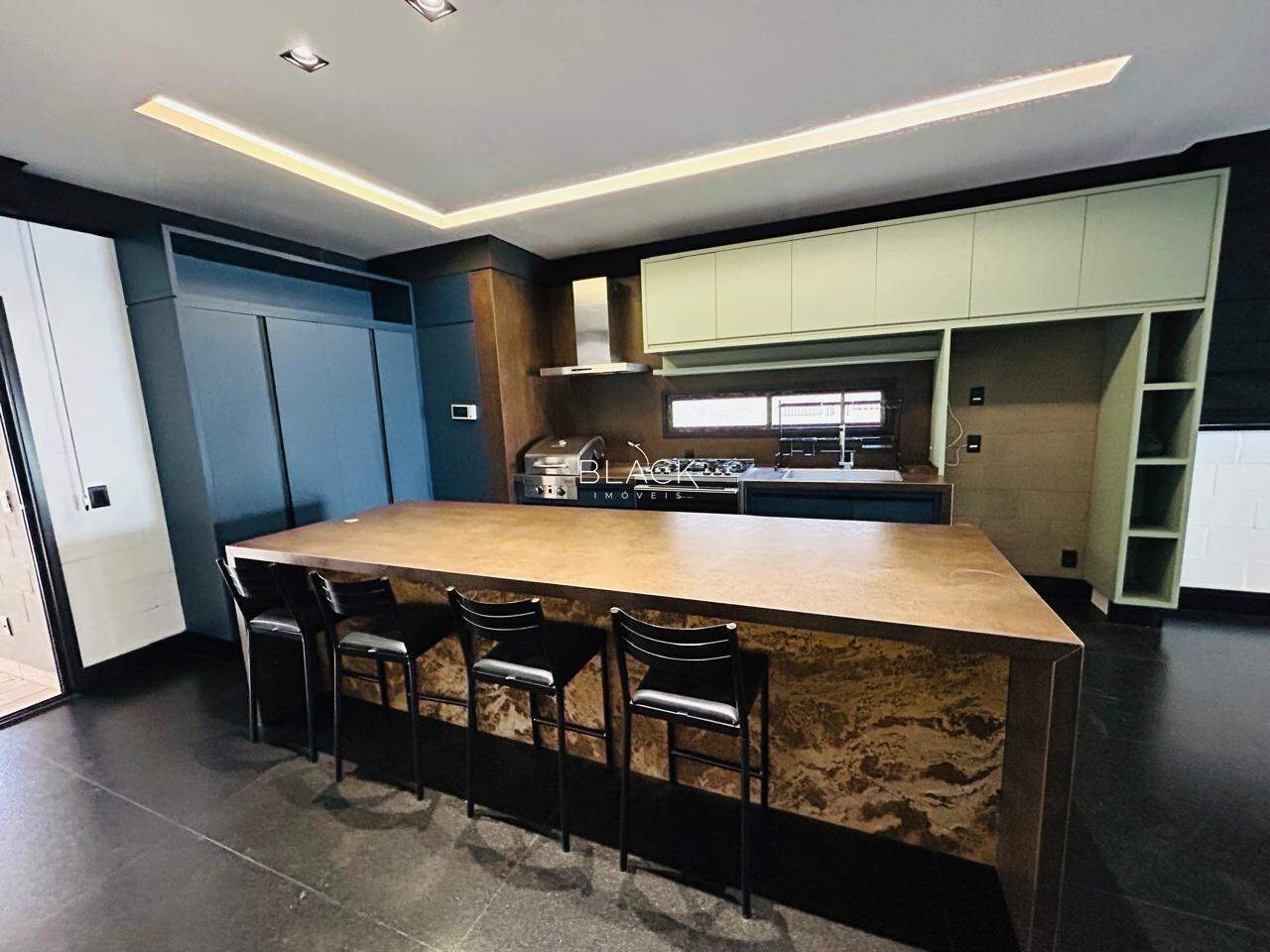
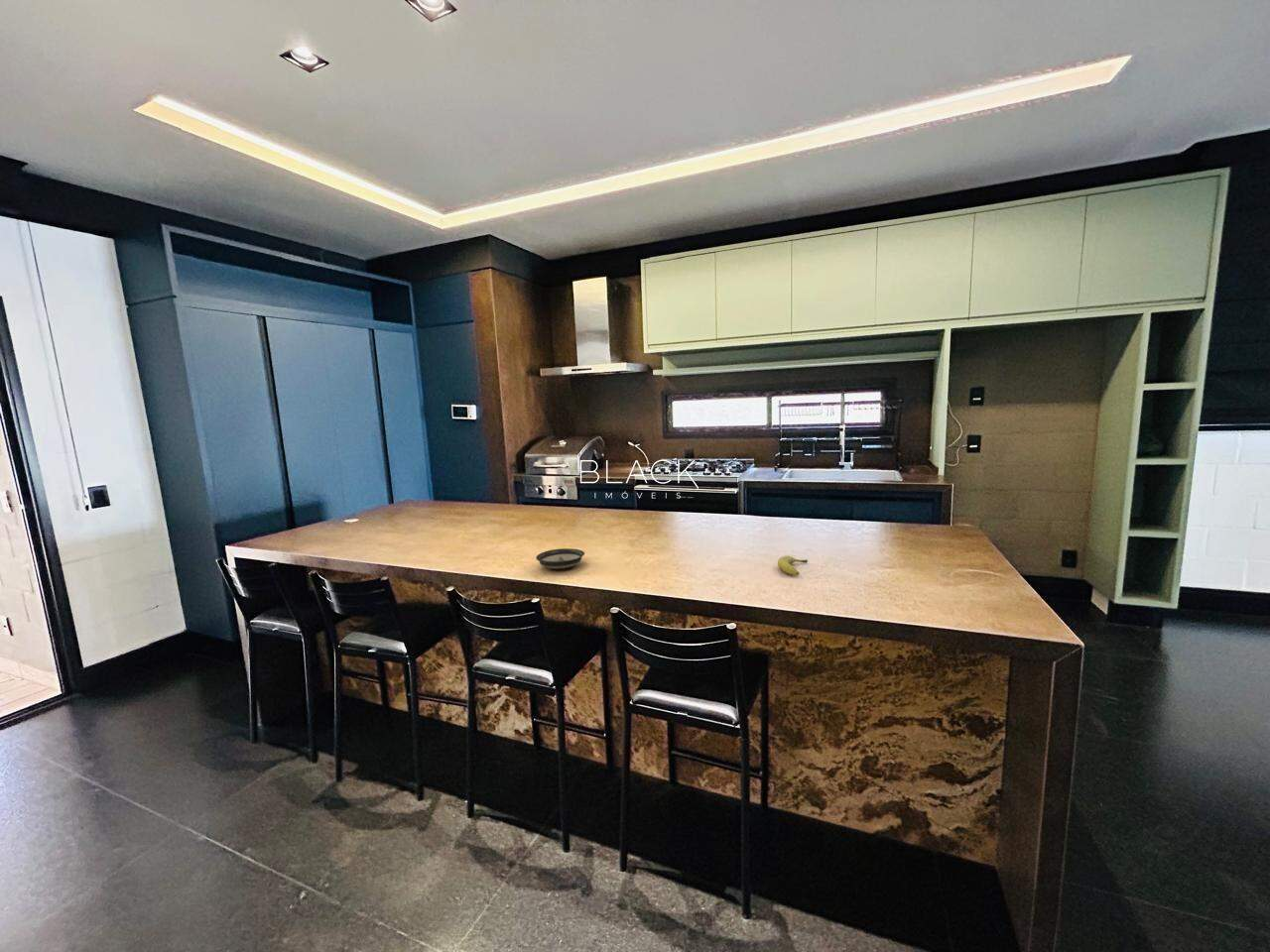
+ saucer [535,547,585,570]
+ fruit [777,555,809,576]
